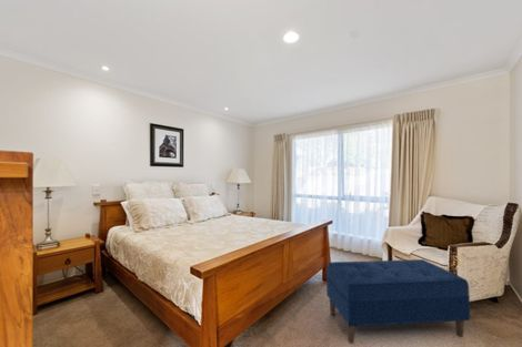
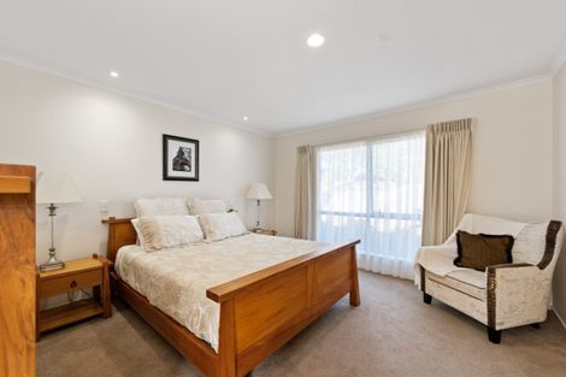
- bench [325,258,471,345]
